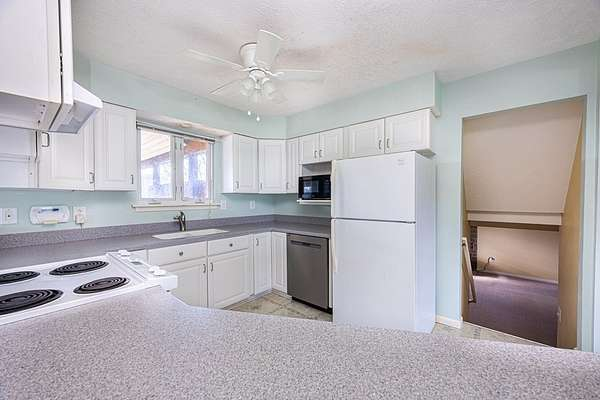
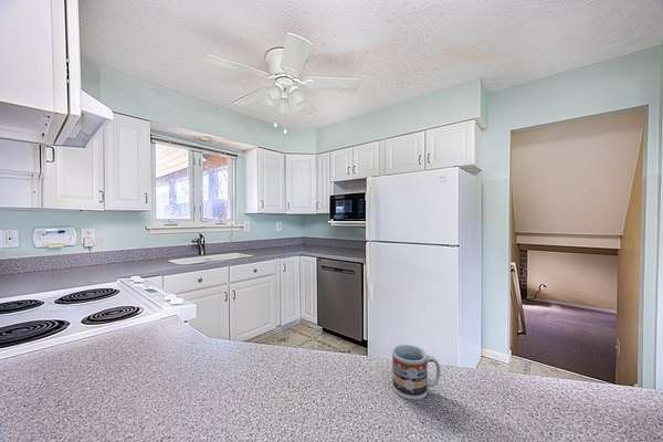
+ cup [391,344,442,401]
